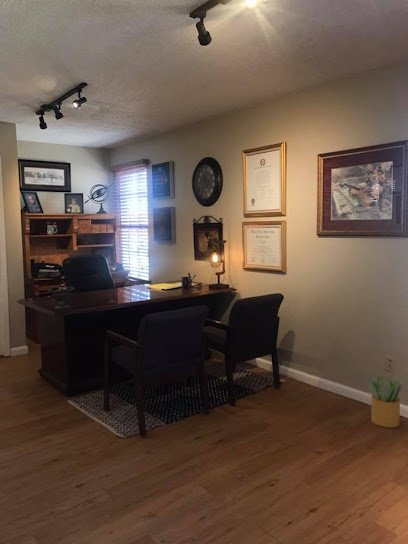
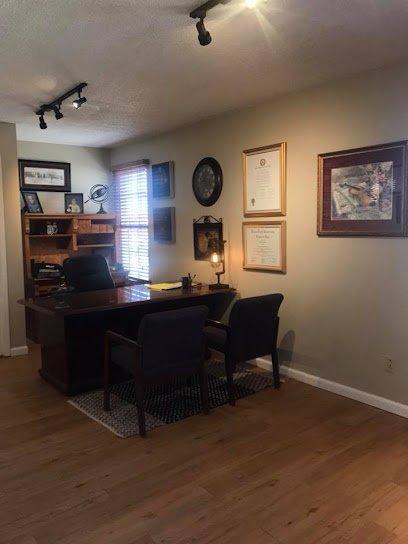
- potted plant [366,374,404,428]
